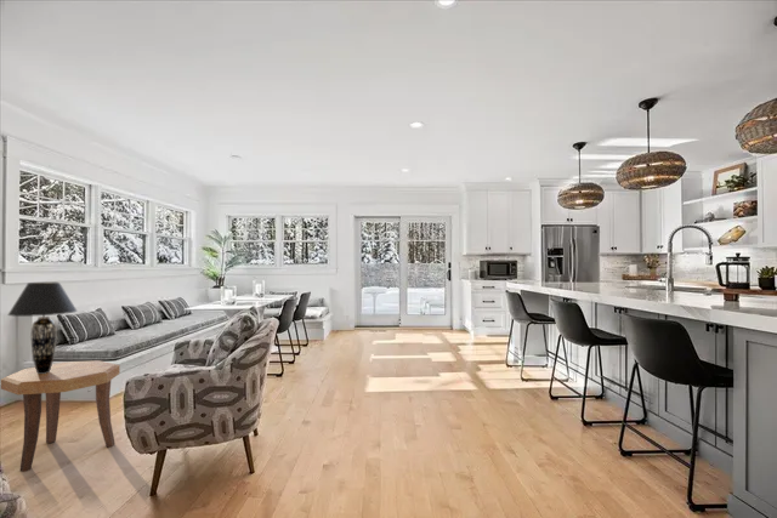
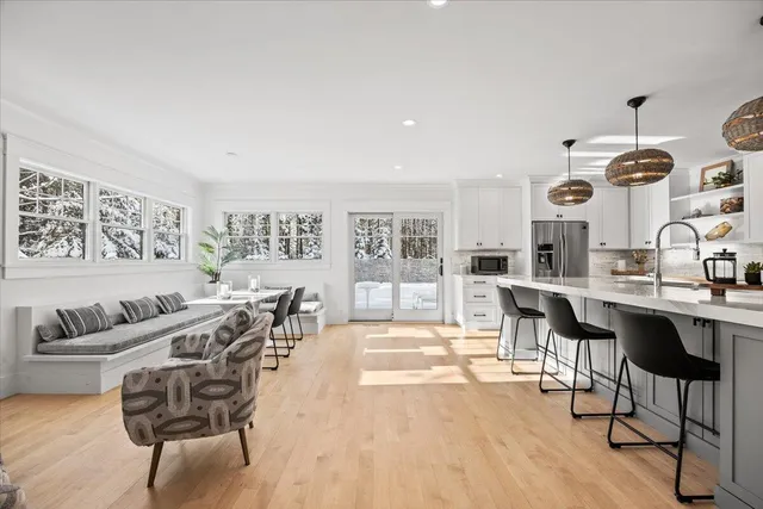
- side table [0,359,121,473]
- table lamp [6,281,79,374]
